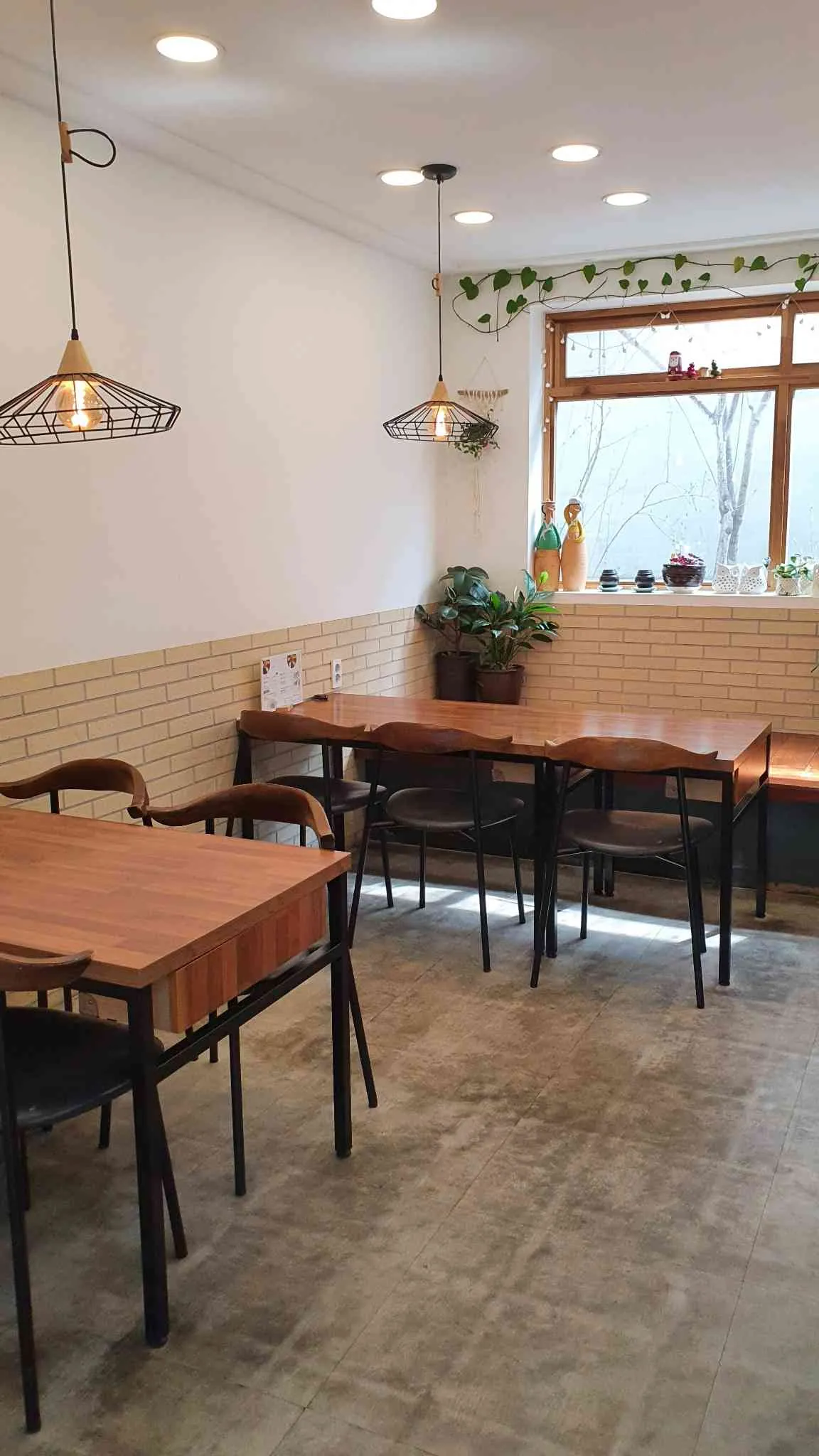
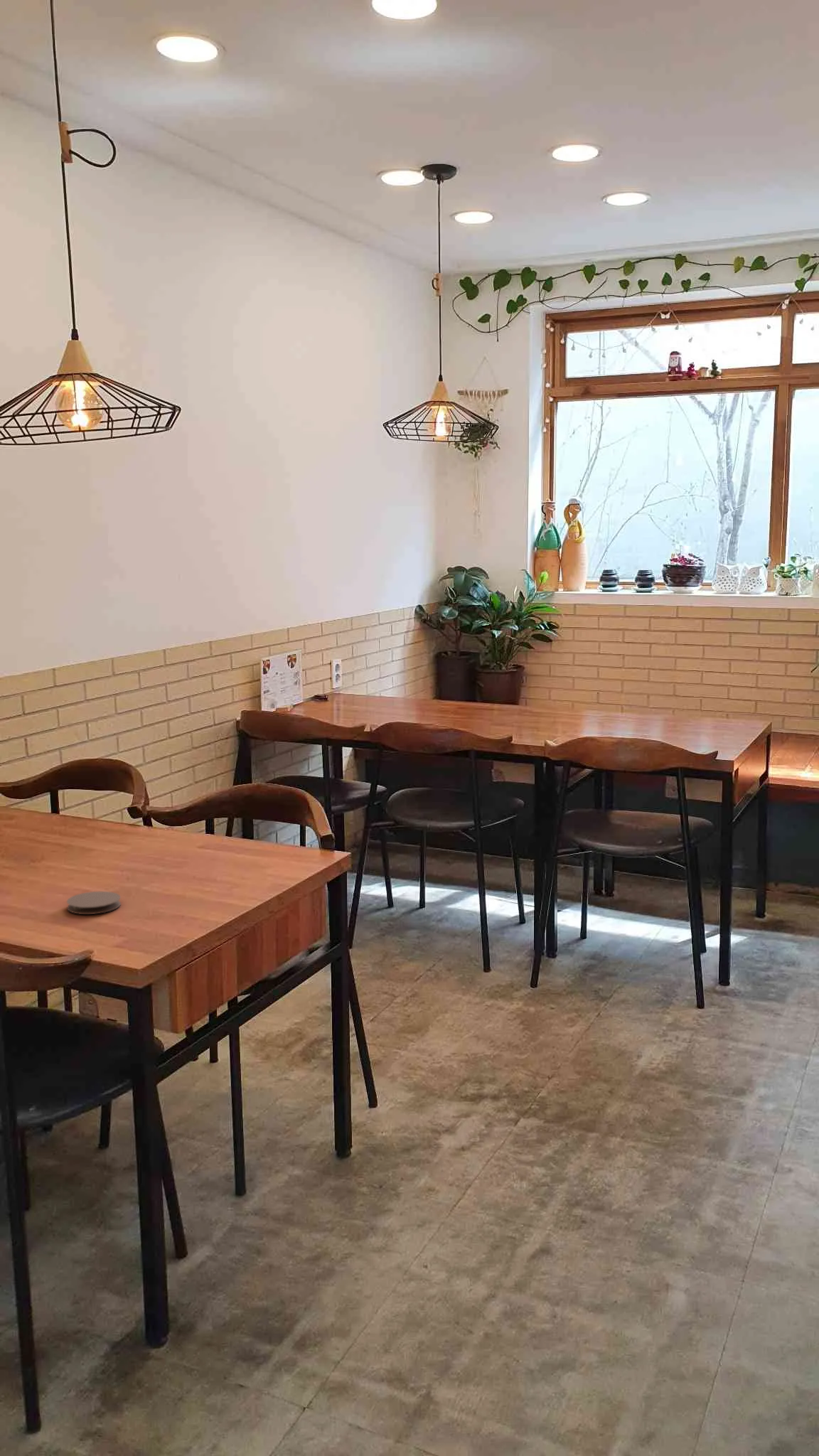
+ coaster [66,891,122,915]
